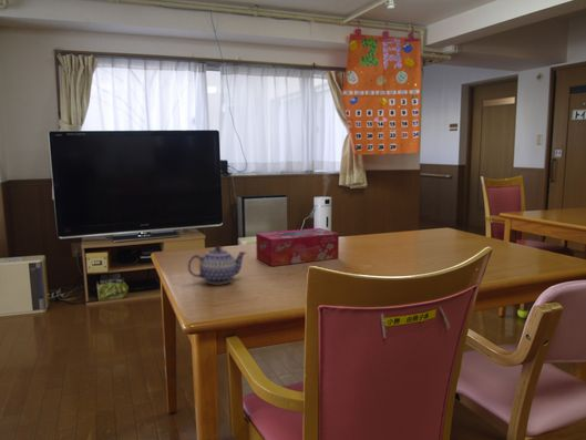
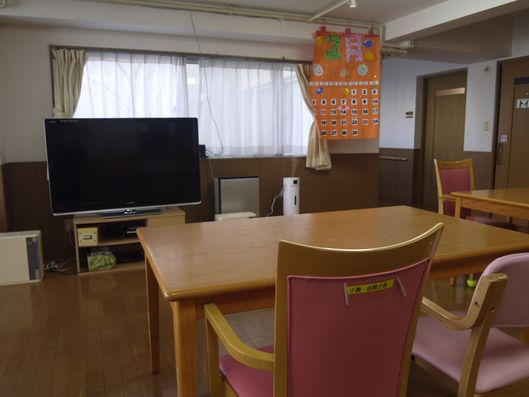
- teapot [187,245,247,285]
- tissue box [255,227,340,267]
